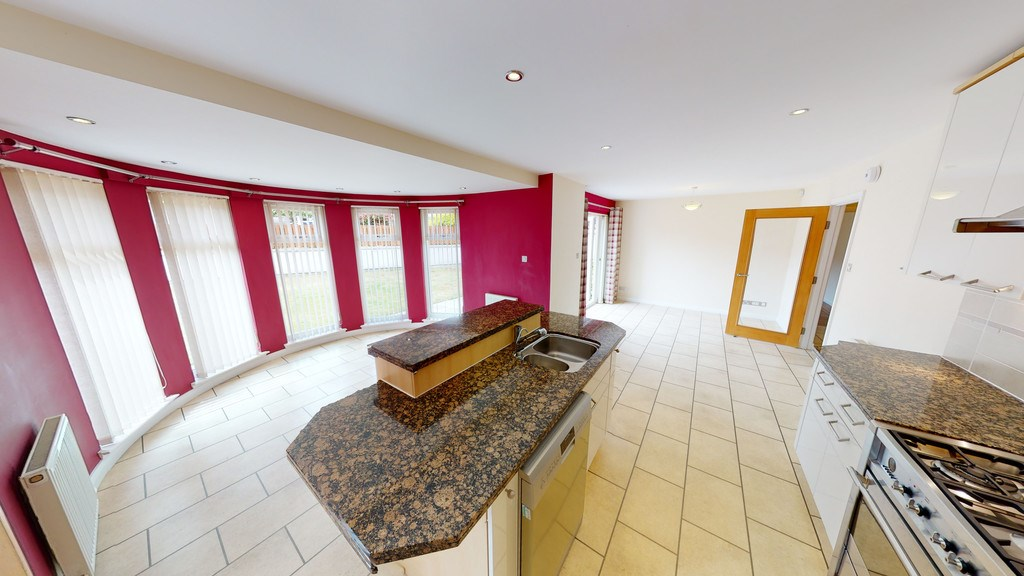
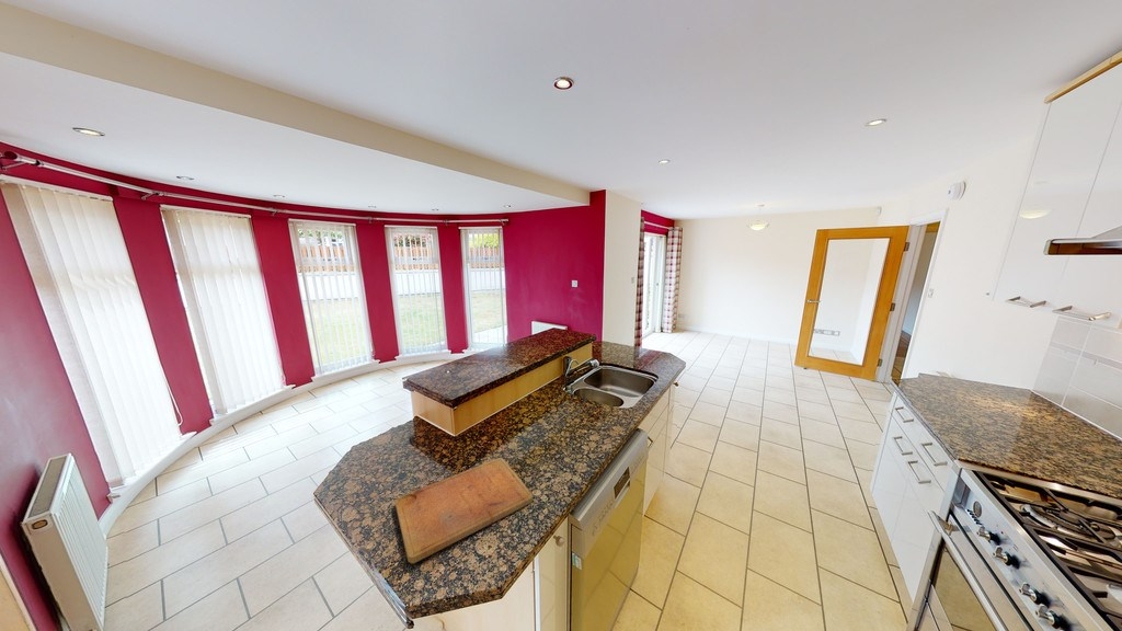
+ cutting board [394,457,534,564]
